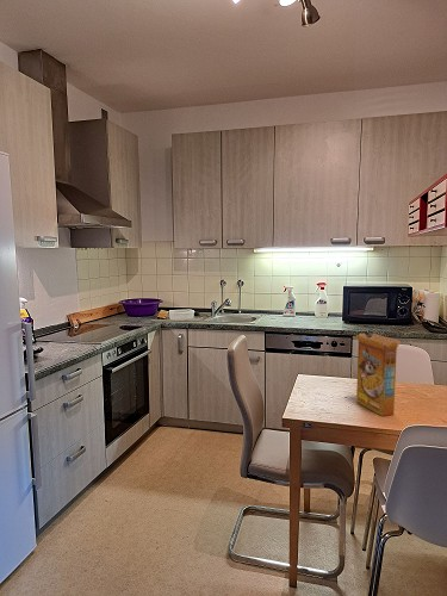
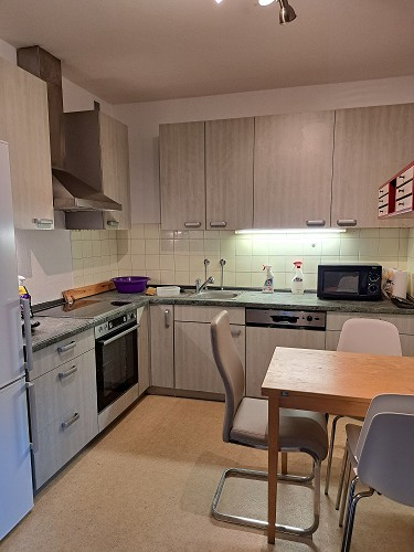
- cereal box [355,333,402,417]
